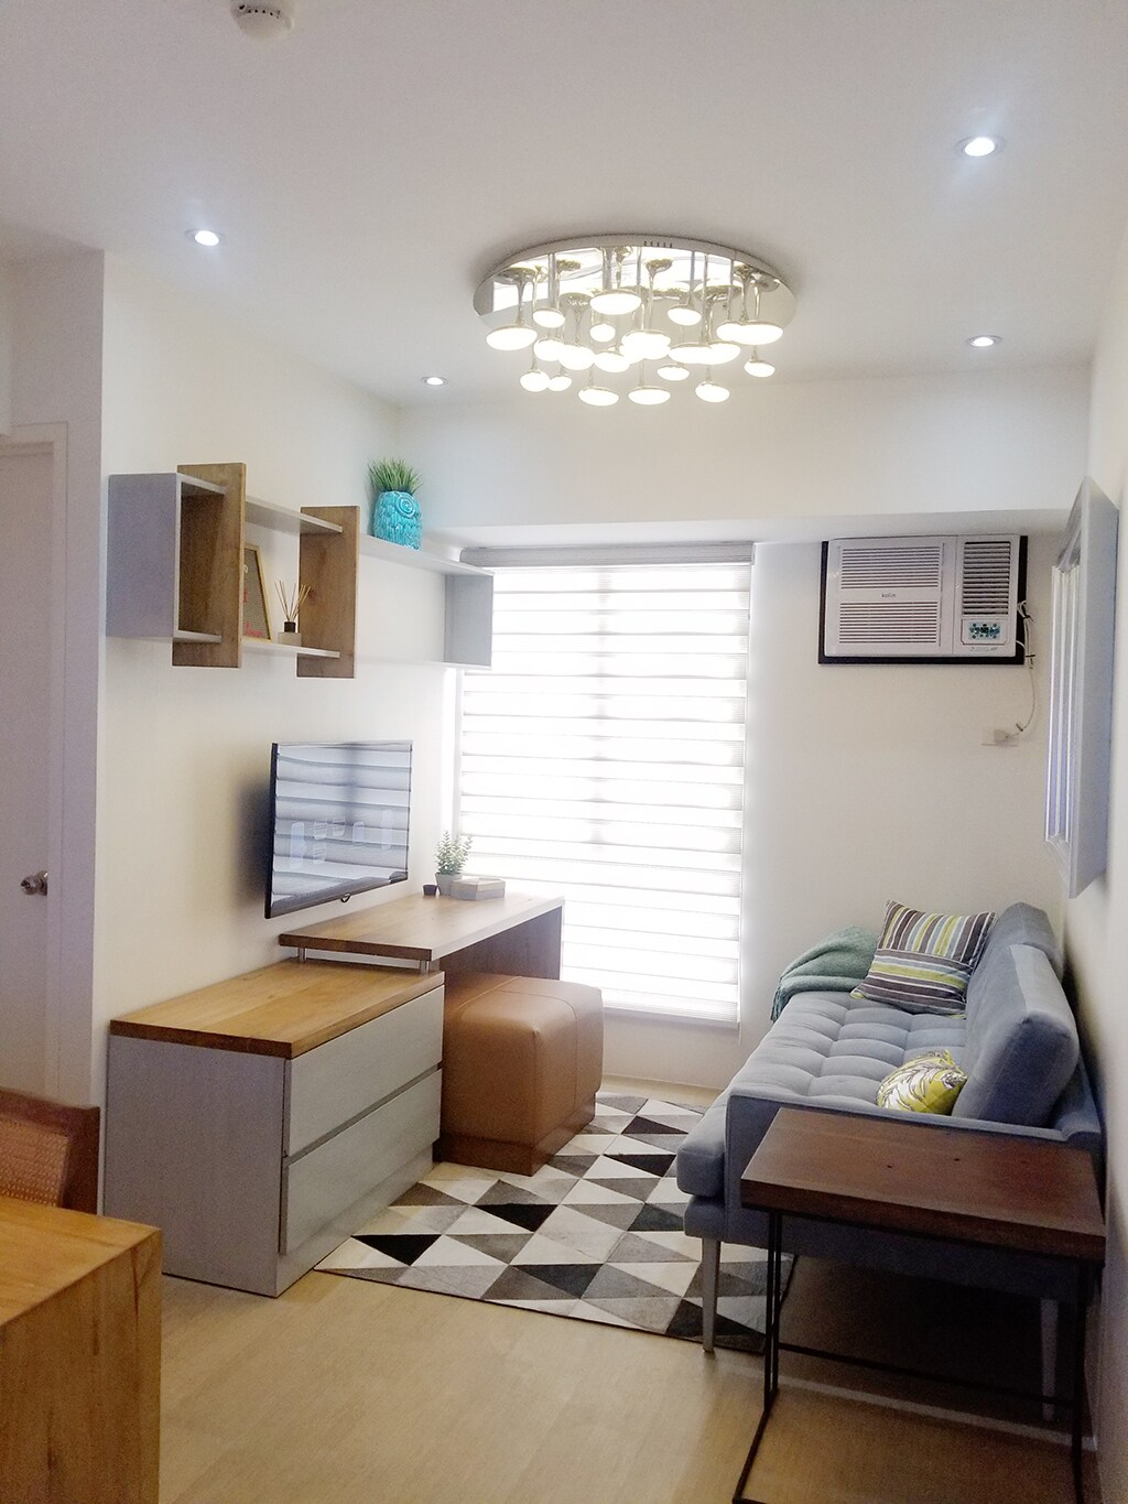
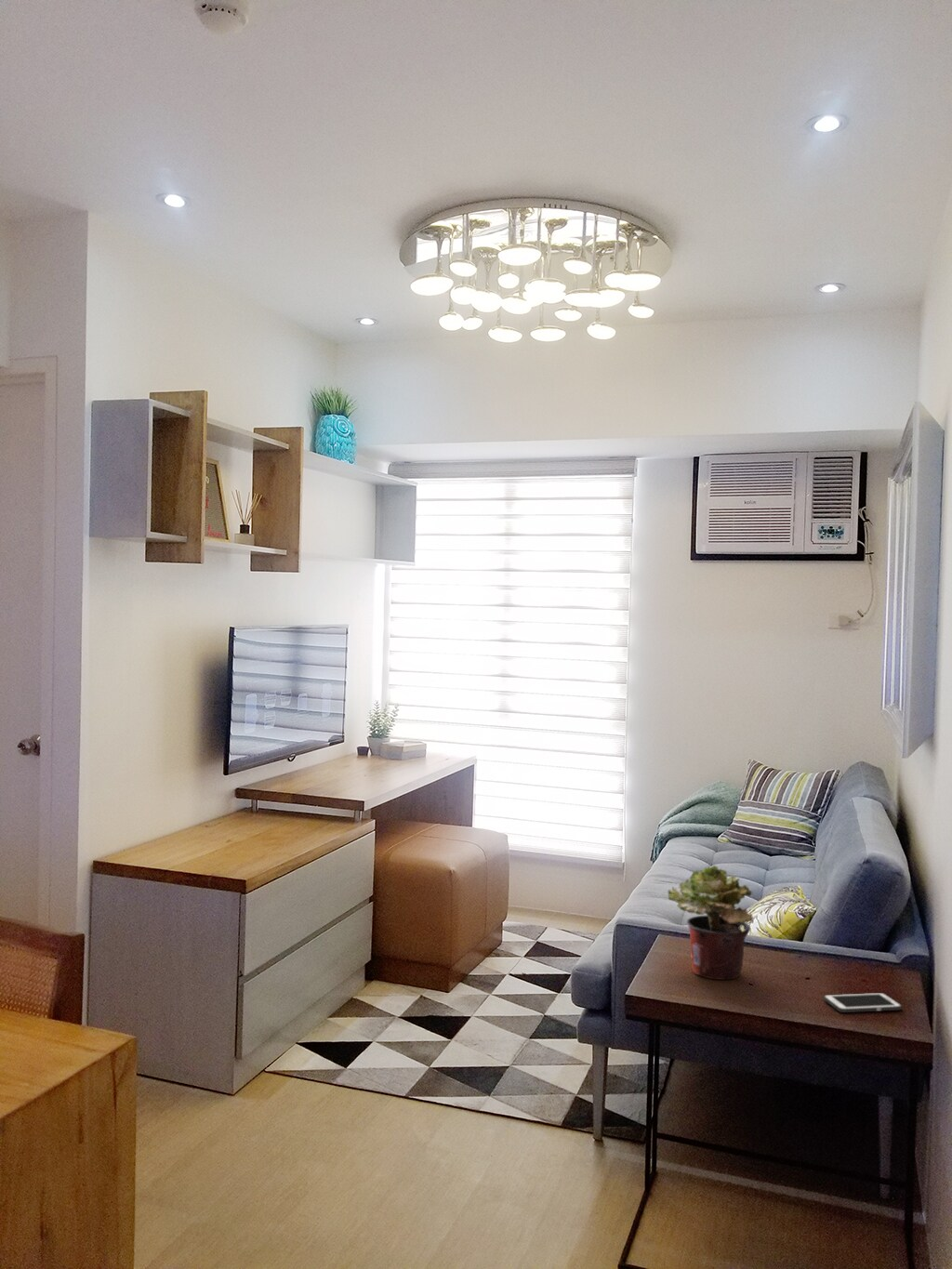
+ cell phone [823,992,903,1013]
+ potted plant [667,865,754,980]
